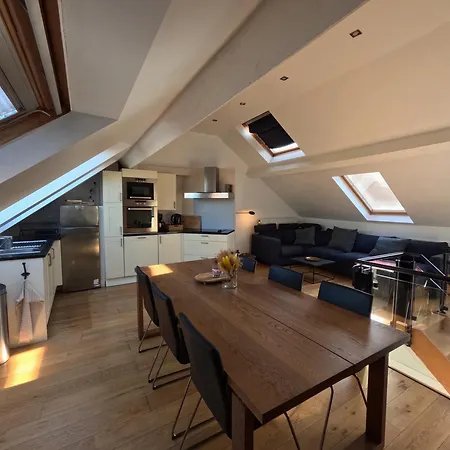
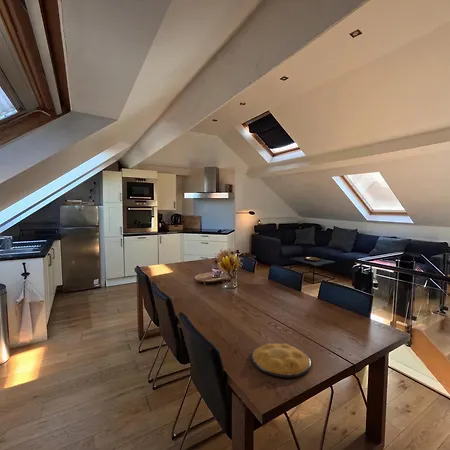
+ plate [251,342,312,378]
